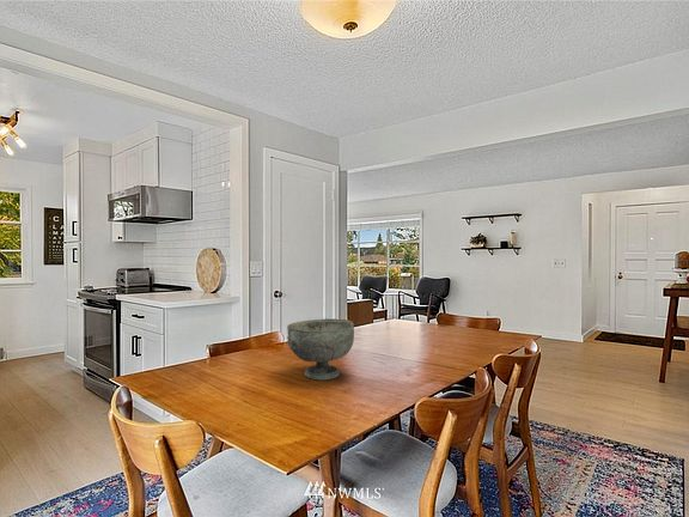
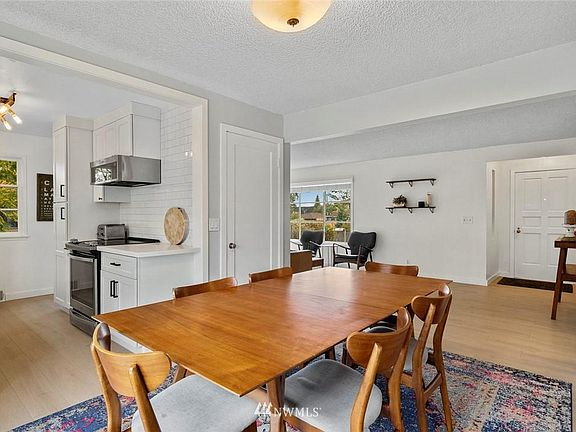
- decorative bowl [286,317,355,381]
